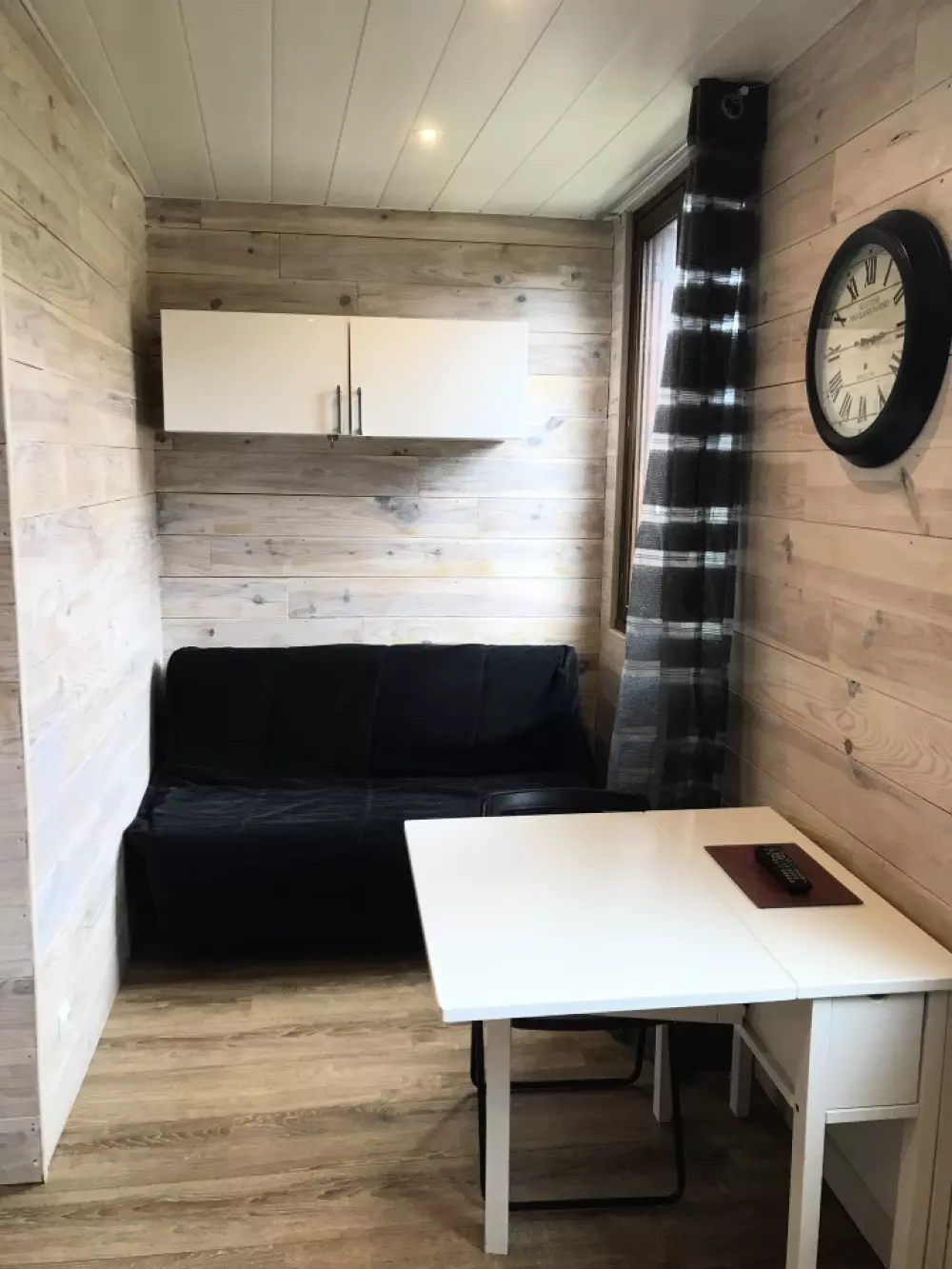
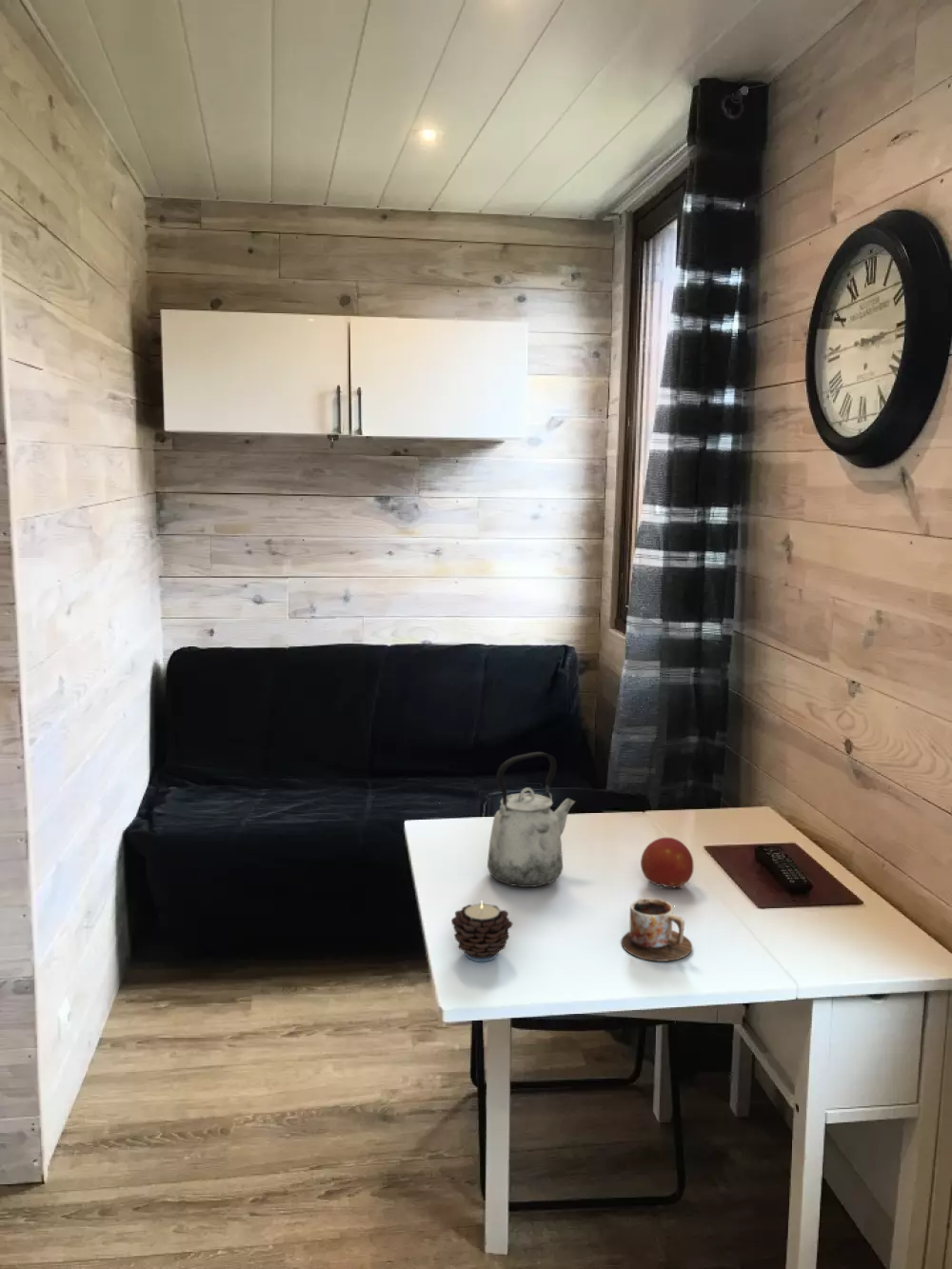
+ fruit [640,837,694,890]
+ kettle [486,751,577,888]
+ mug [620,897,693,962]
+ candle [450,902,513,962]
